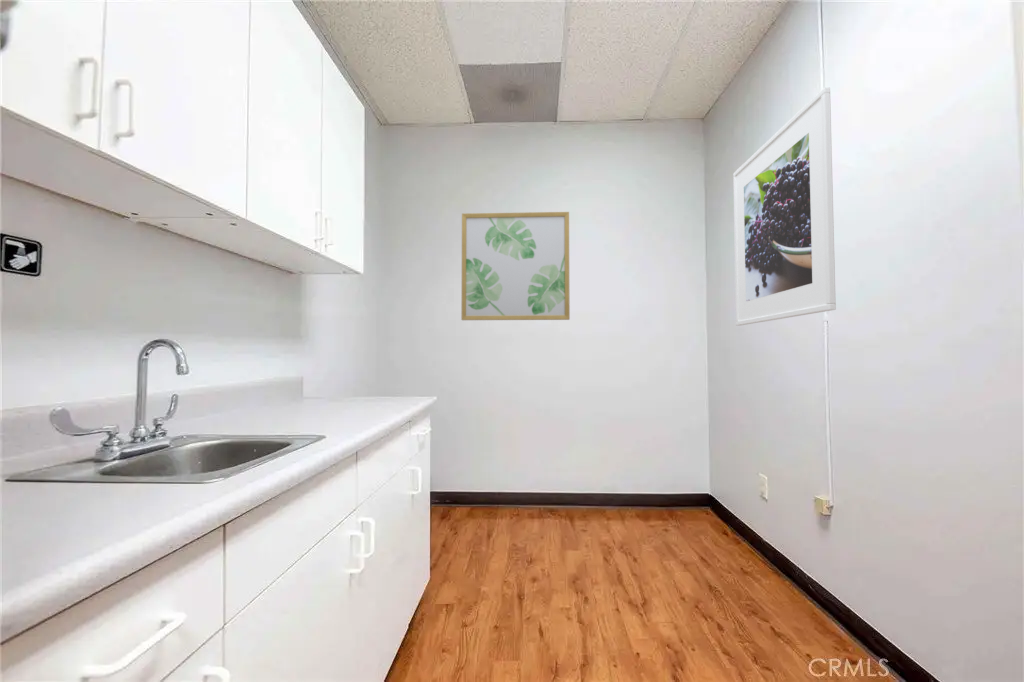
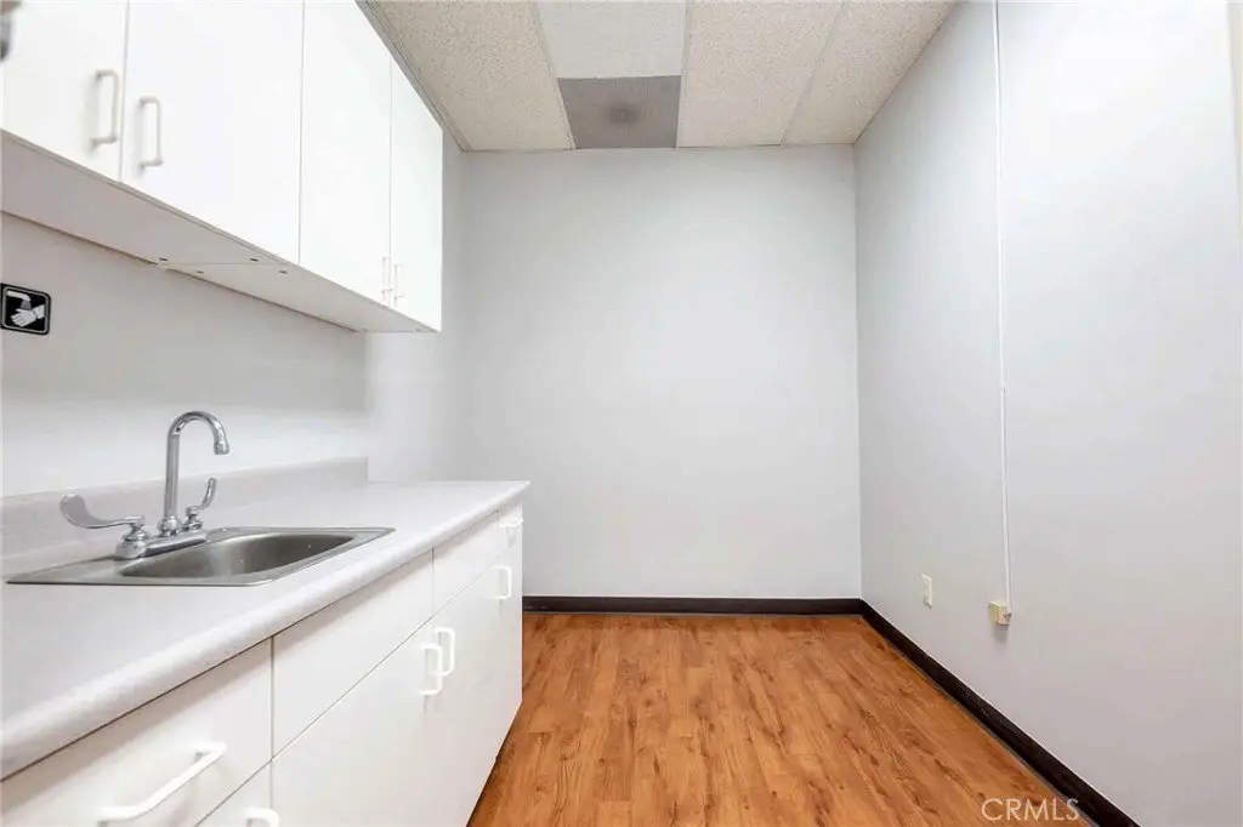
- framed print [732,86,837,327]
- wall art [460,211,571,321]
